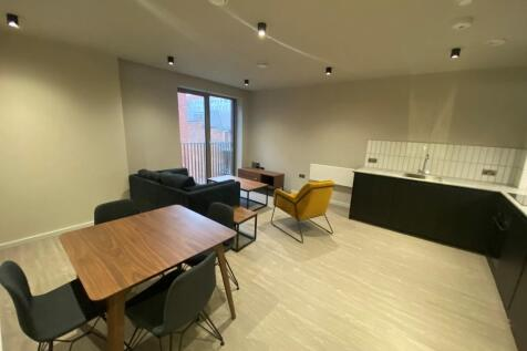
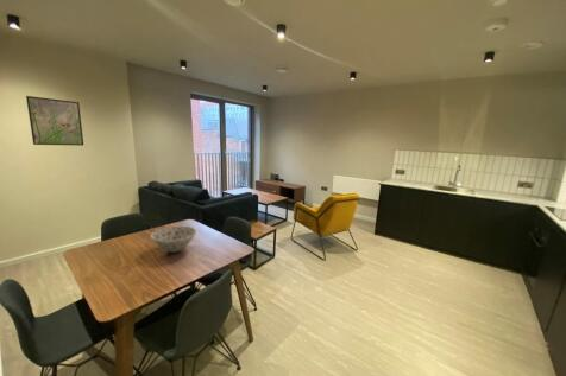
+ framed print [25,95,84,147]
+ bowl [150,225,197,254]
